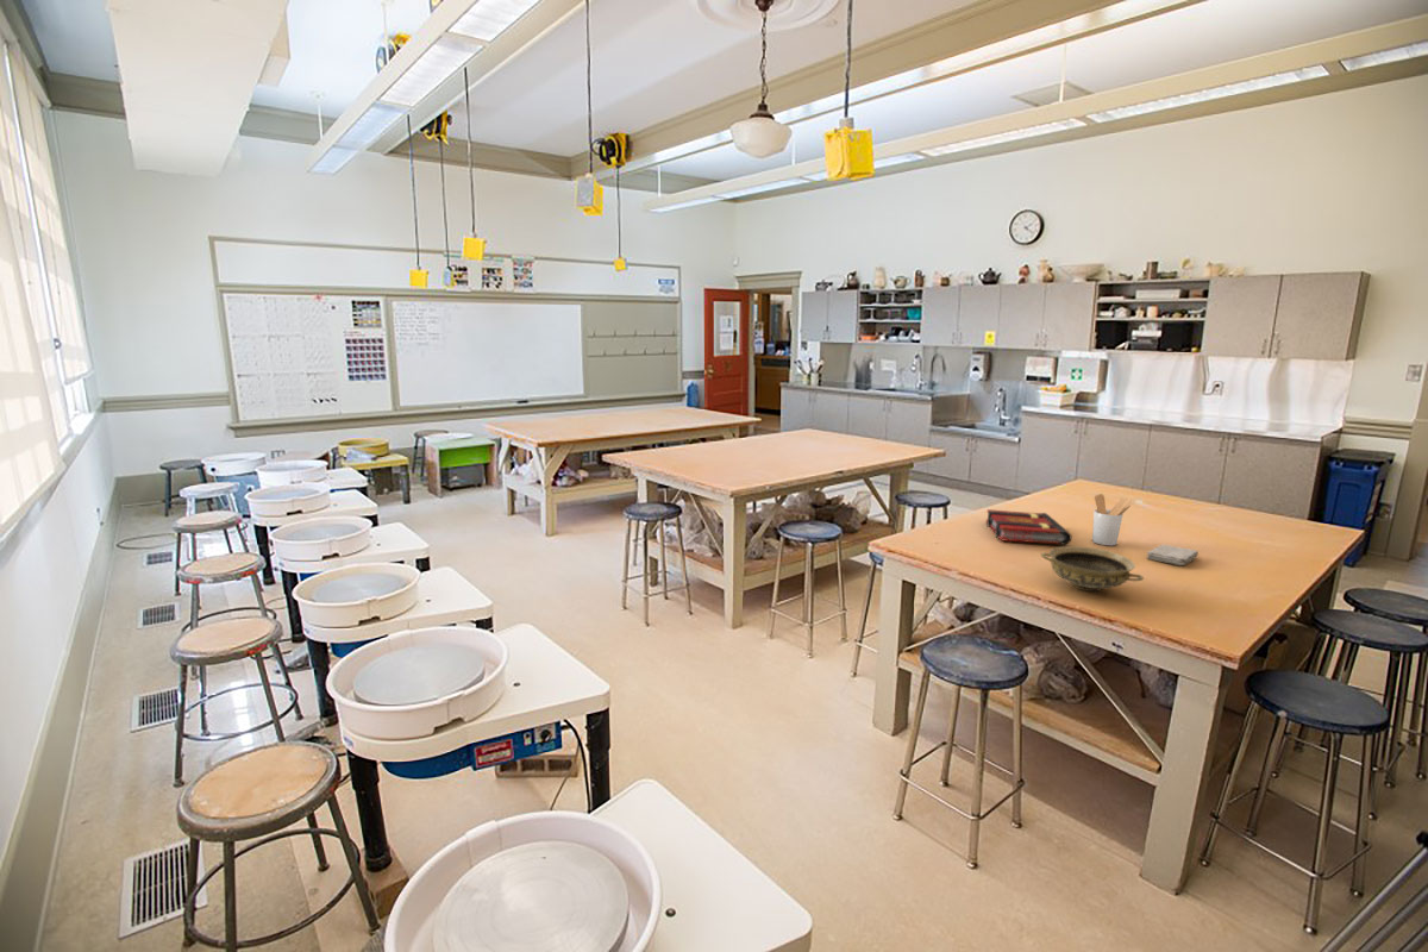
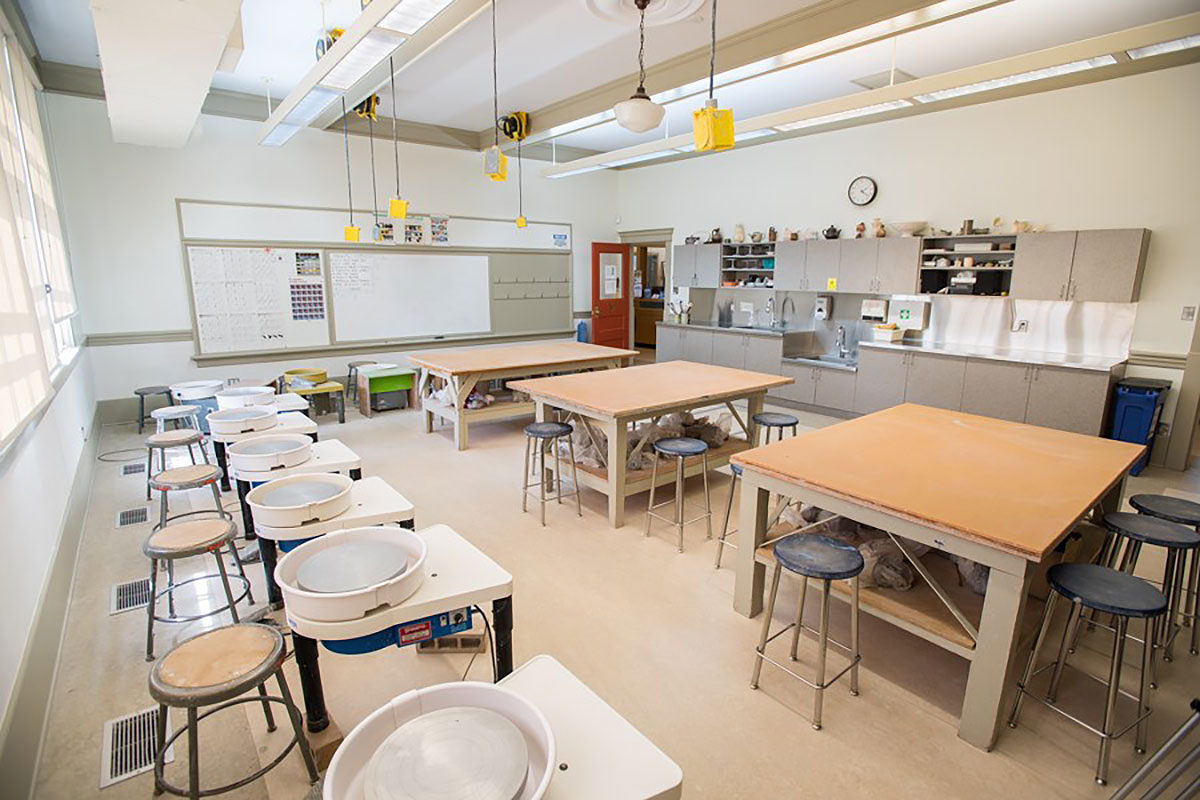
- ceramic bowl [1040,545,1145,593]
- book [985,508,1072,546]
- washcloth [1146,544,1200,566]
- utensil holder [1091,493,1135,546]
